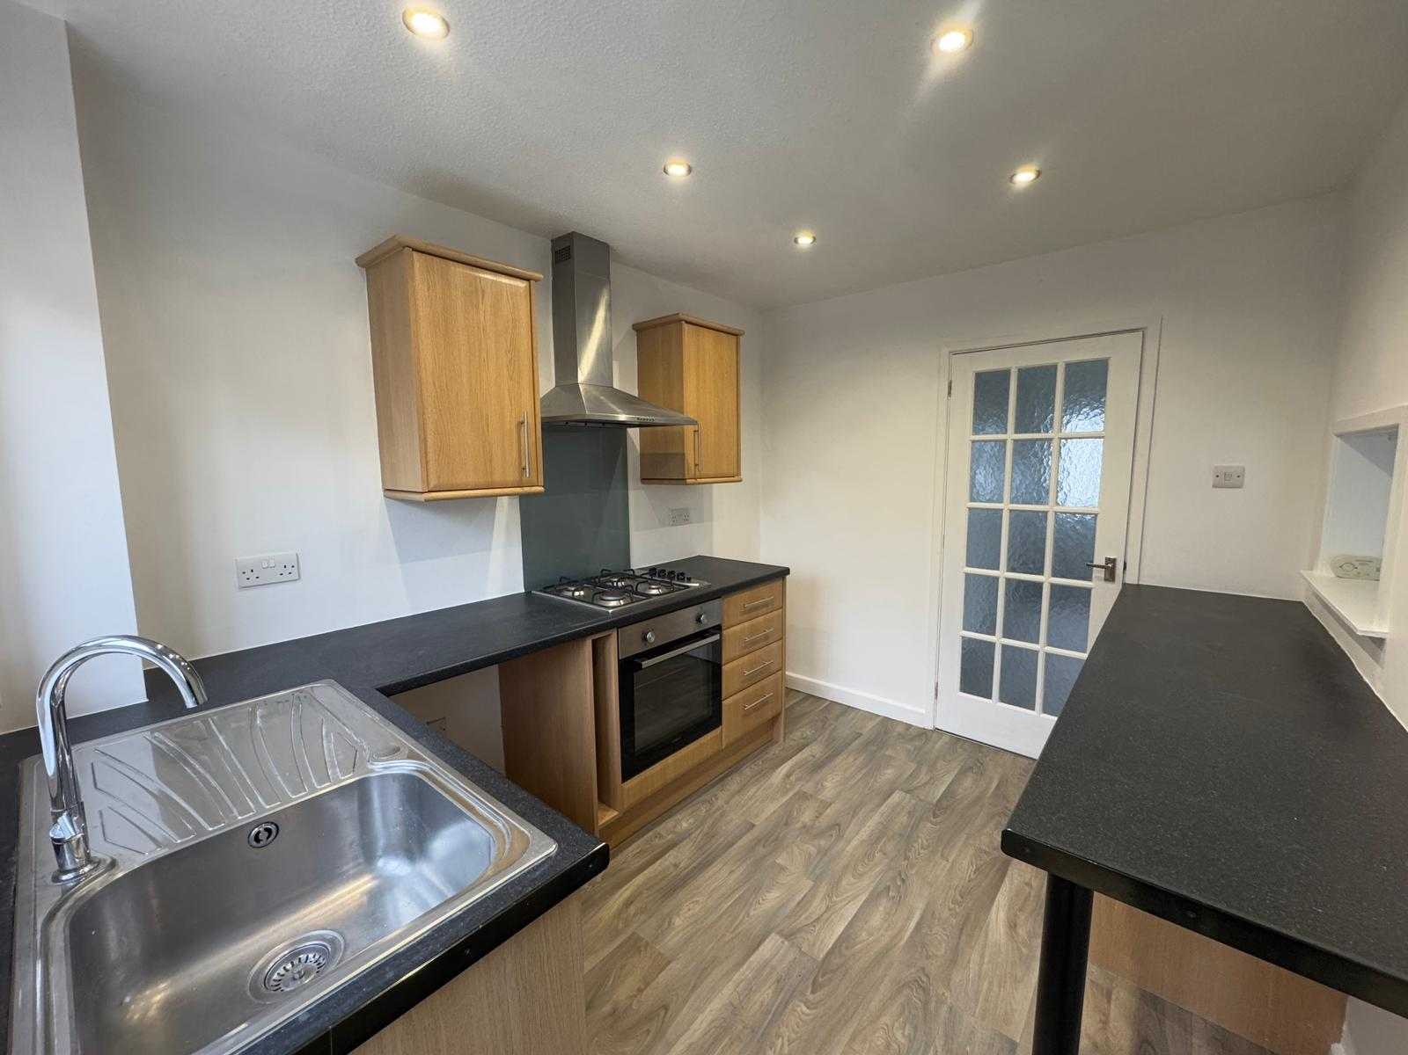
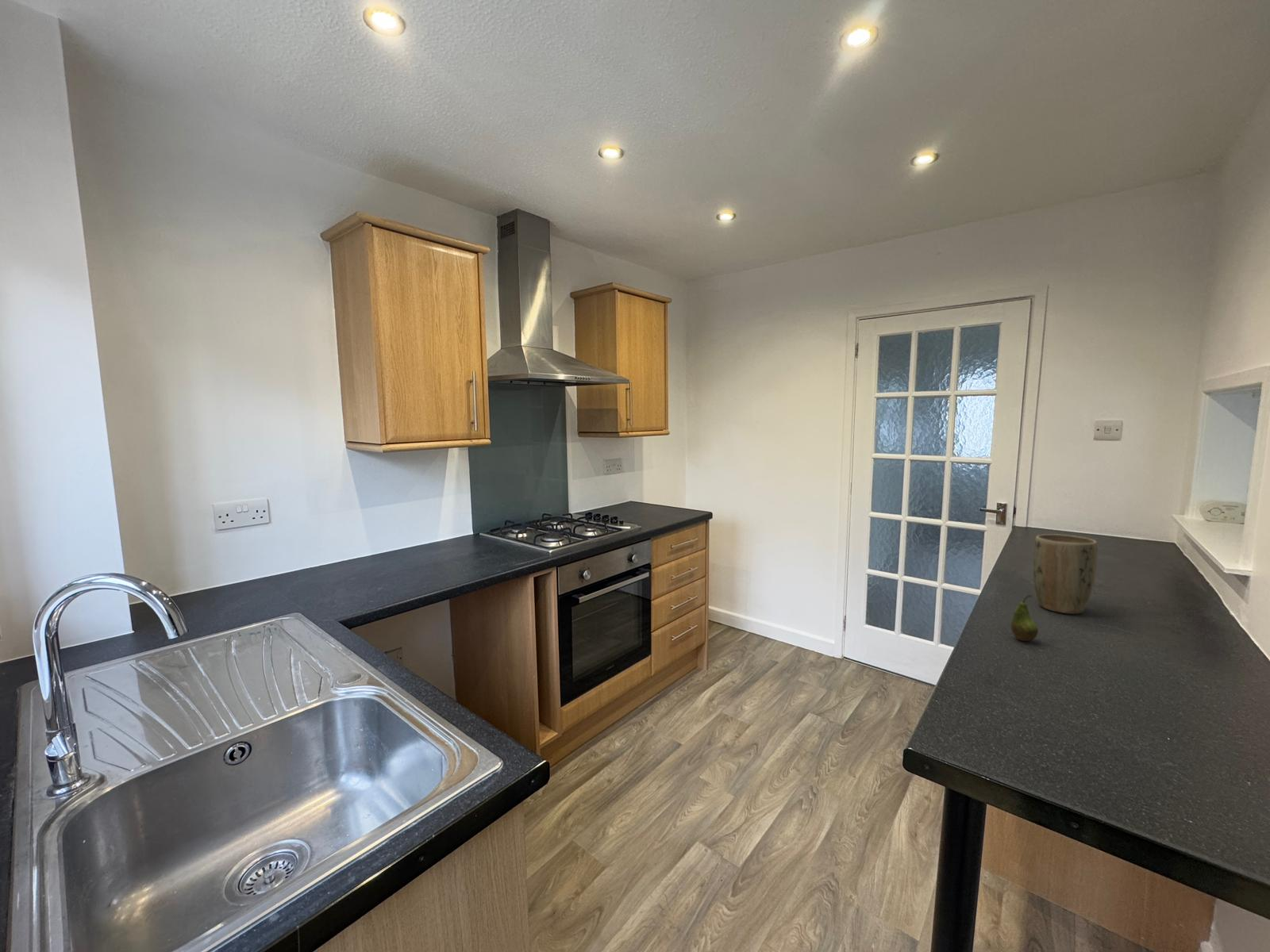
+ plant pot [1033,533,1099,615]
+ fruit [1010,594,1039,642]
